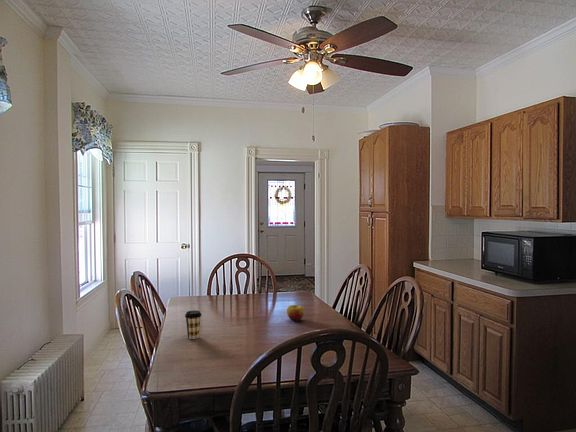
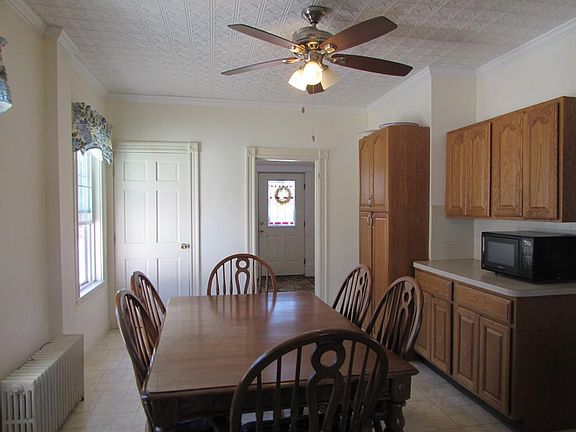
- apple [286,304,305,322]
- coffee cup [184,309,202,340]
